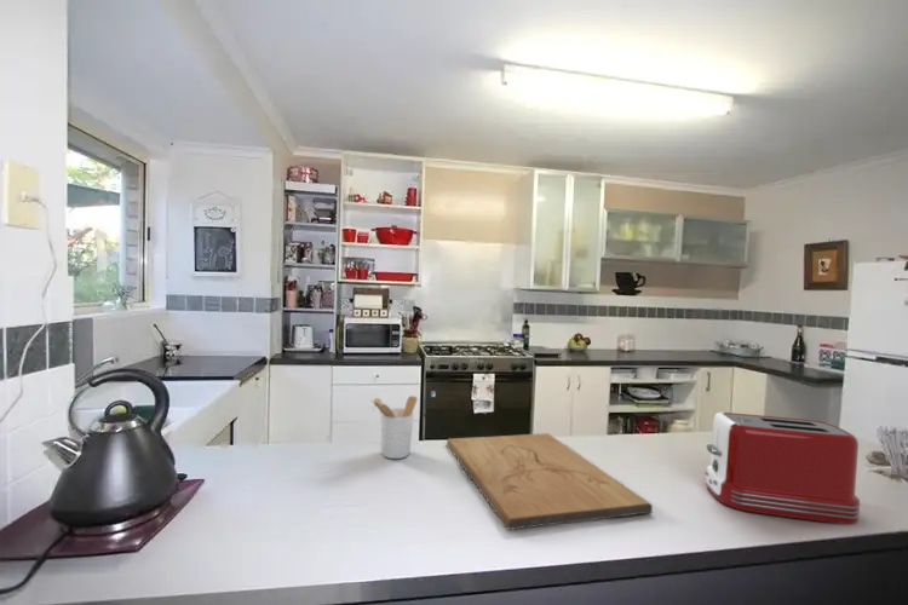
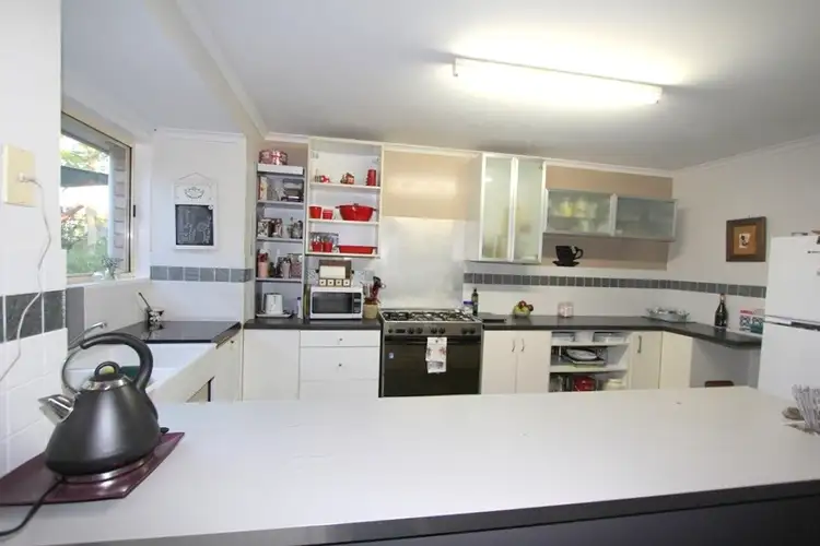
- utensil holder [369,394,418,460]
- toaster [705,411,861,525]
- cutting board [446,432,654,531]
